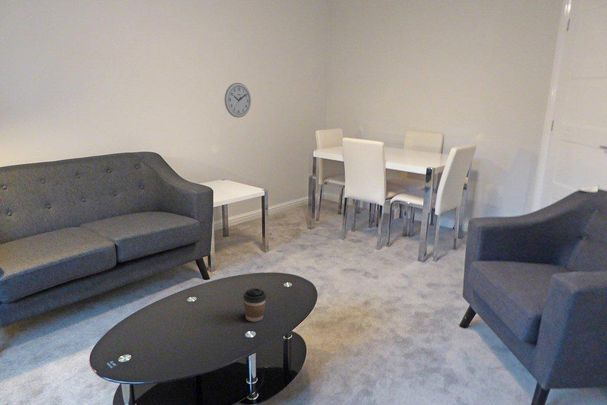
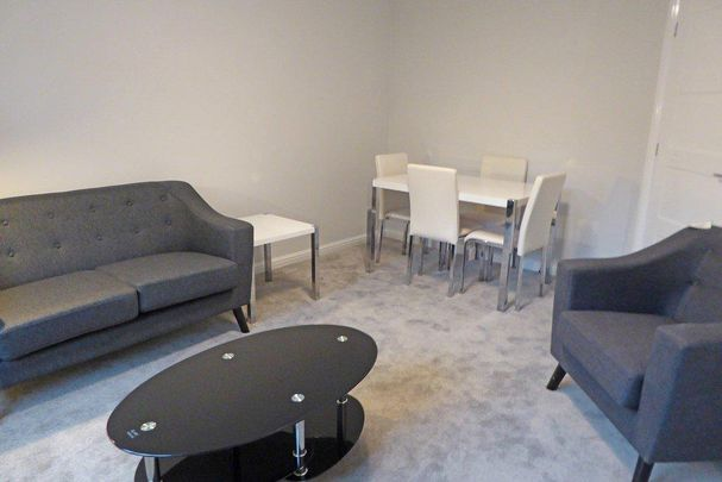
- wall clock [224,82,252,119]
- coffee cup [242,287,267,323]
